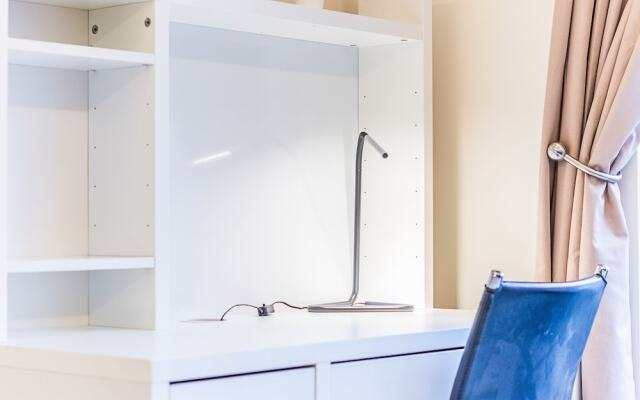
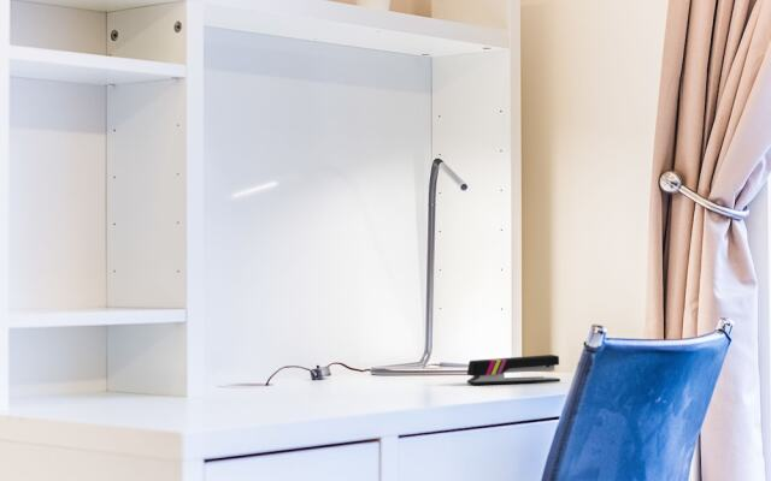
+ stapler [466,354,561,386]
